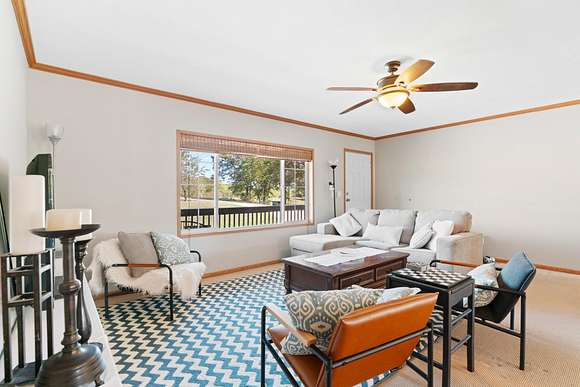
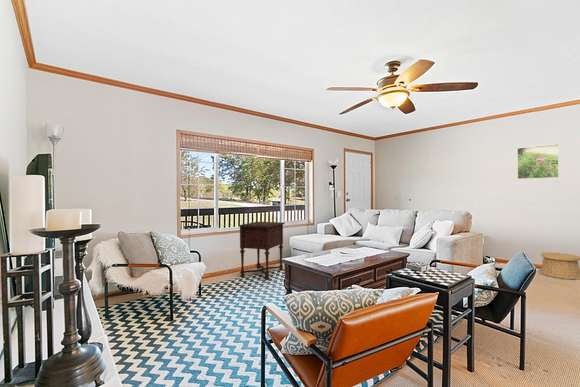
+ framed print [516,143,560,180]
+ basket [540,252,580,280]
+ side table [238,221,285,281]
